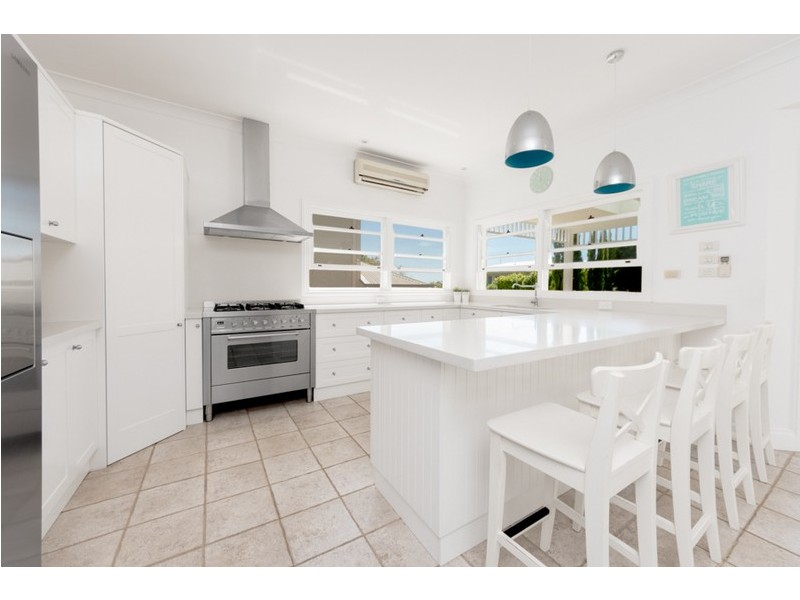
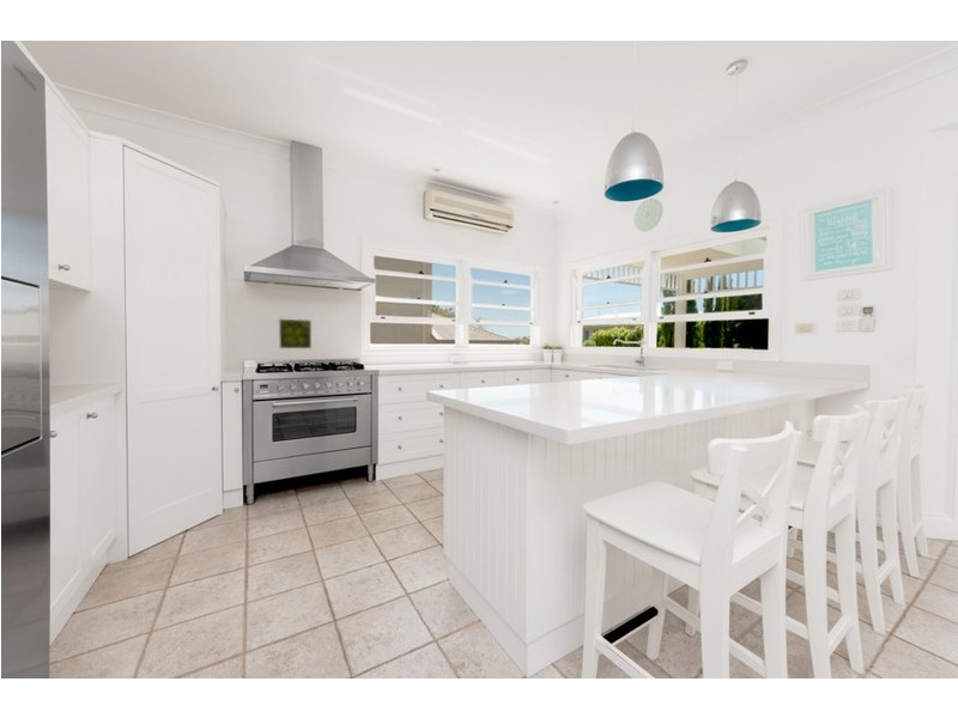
+ decorative tile [278,318,313,349]
